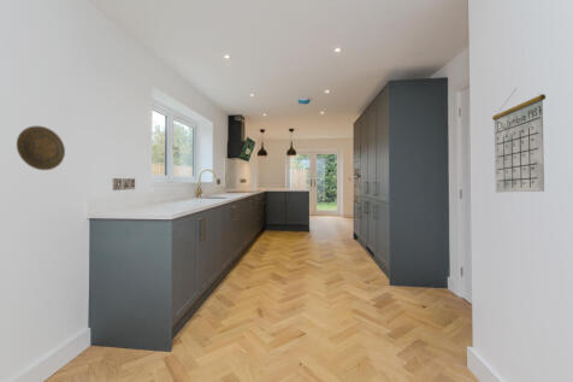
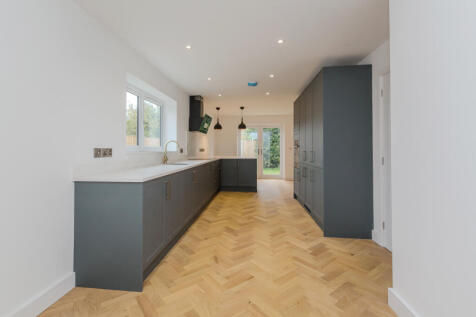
- decorative plate [16,125,66,171]
- calendar [491,89,547,194]
